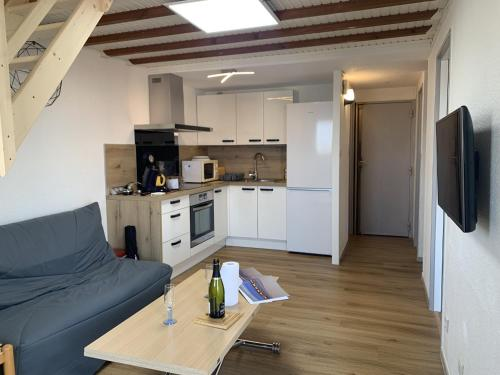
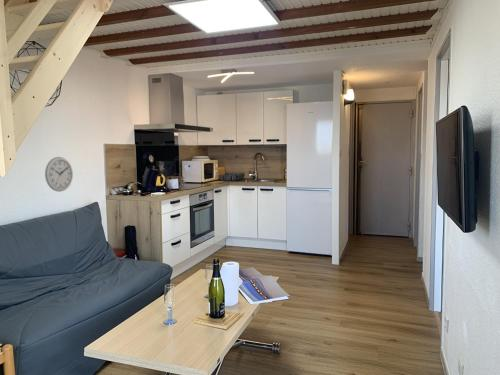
+ wall clock [44,156,74,193]
